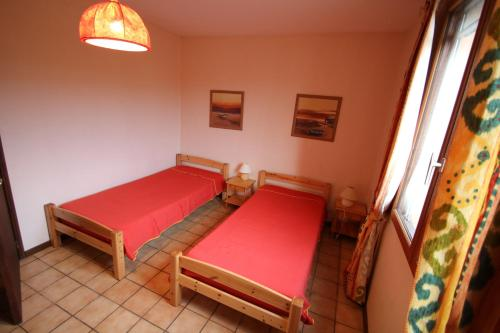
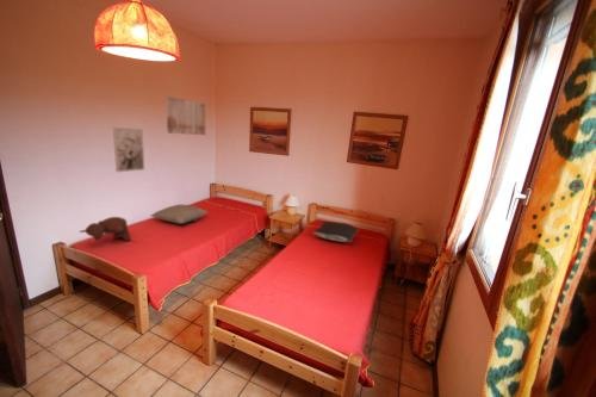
+ pillow [149,203,209,225]
+ wall art [112,126,145,173]
+ stuffed bear [79,216,131,242]
+ wall art [166,95,207,136]
+ pillow [311,221,360,243]
